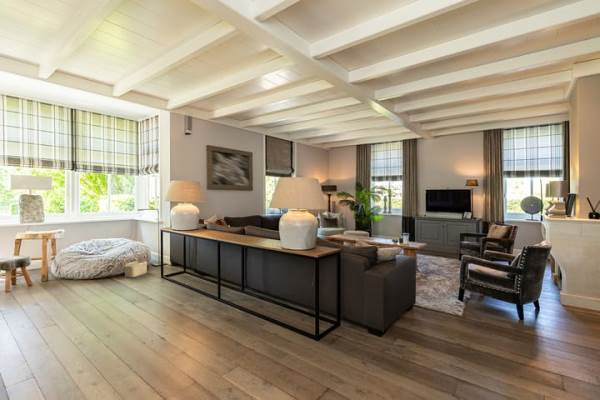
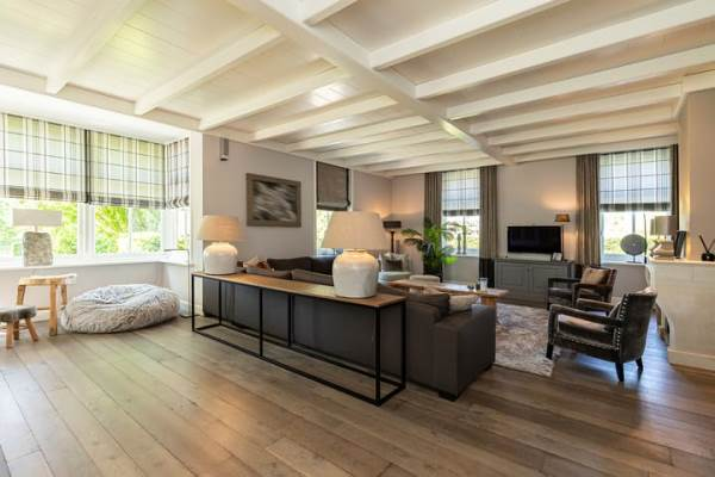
- wicker basket [124,251,148,279]
